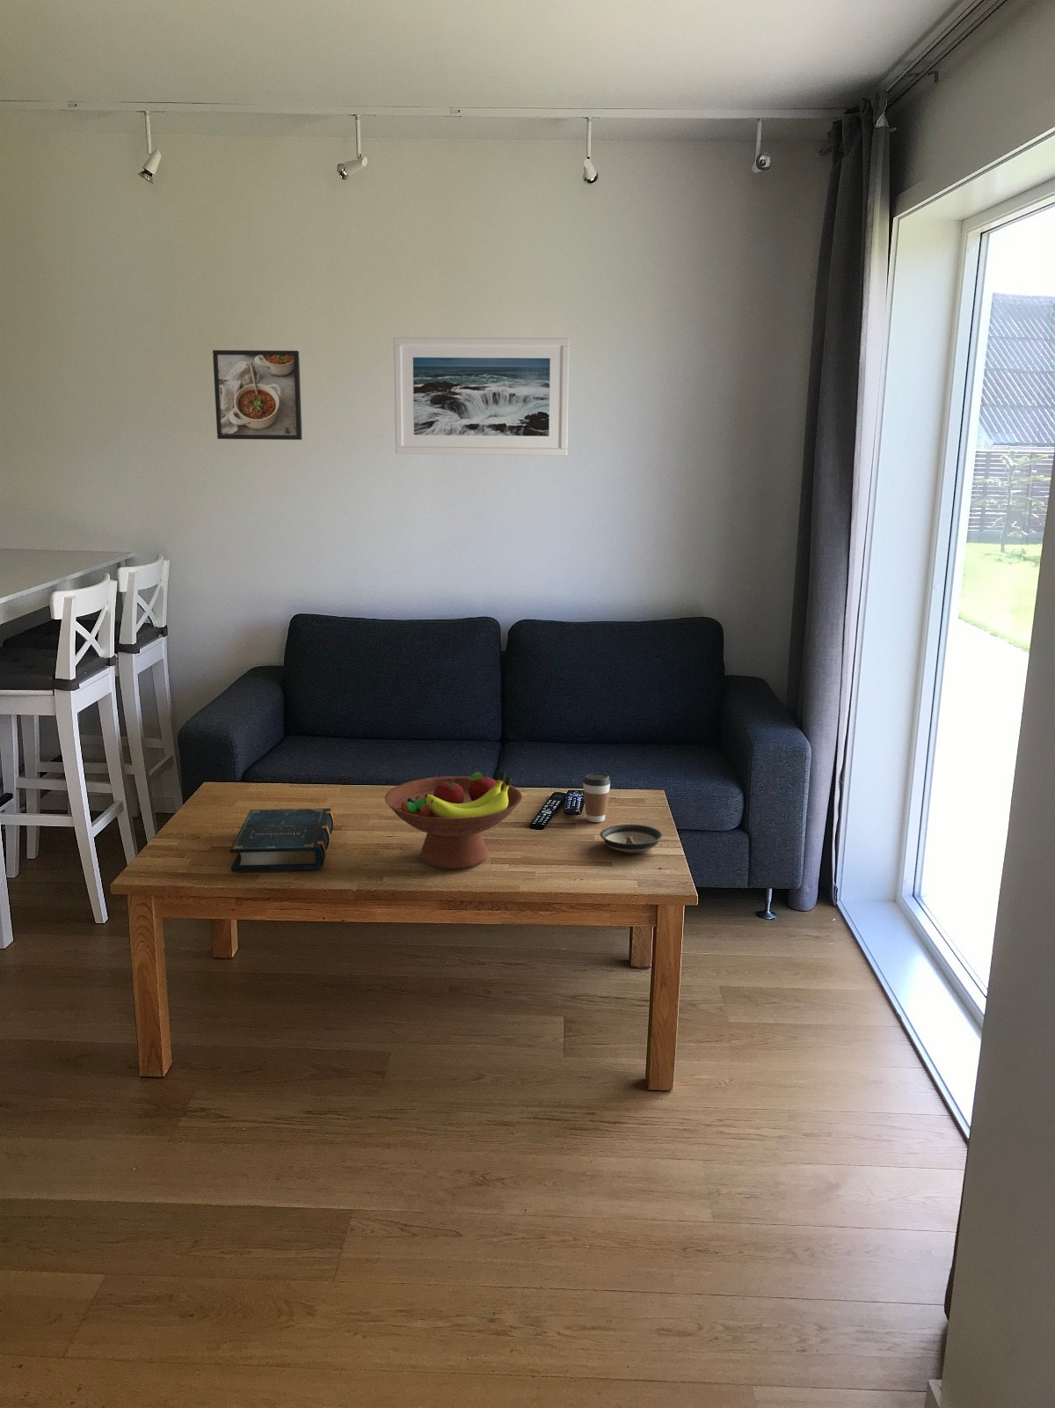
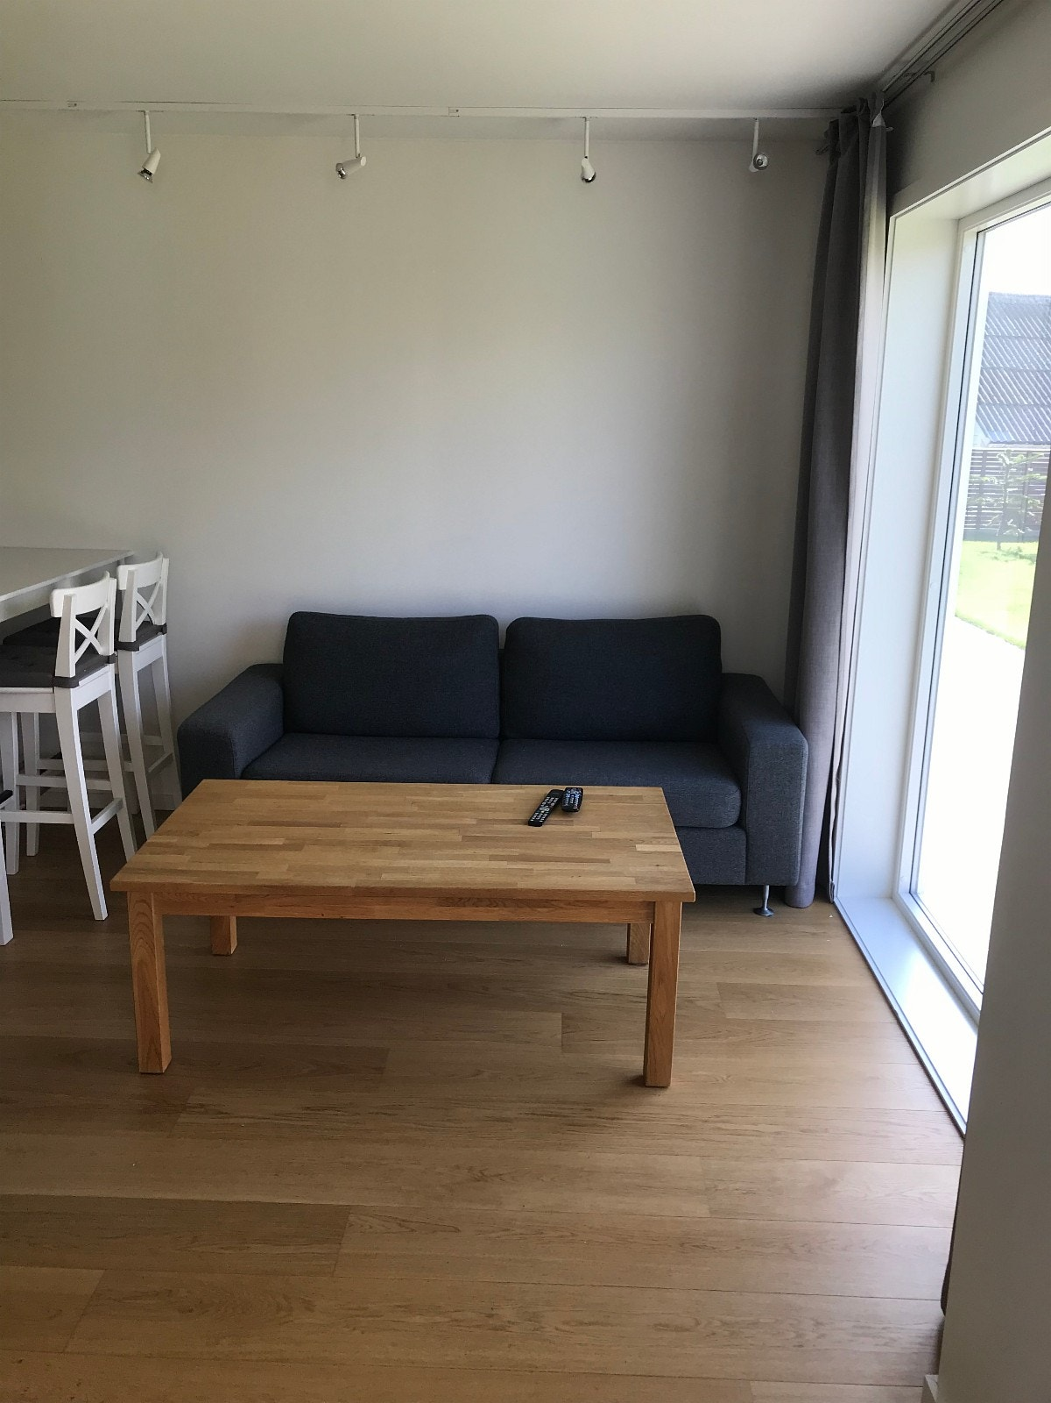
- coffee cup [582,772,612,823]
- book [229,808,335,873]
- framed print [212,349,304,441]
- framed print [393,336,571,457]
- saucer [600,824,663,854]
- fruit bowl [385,771,523,870]
